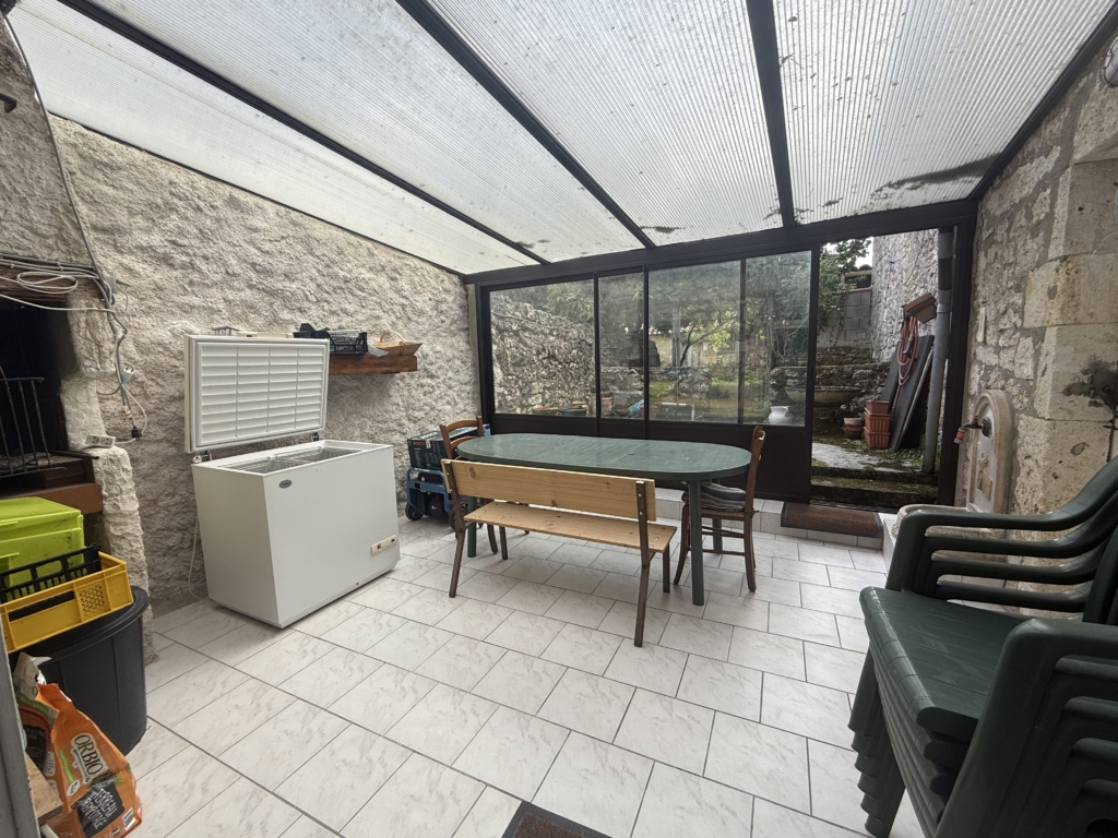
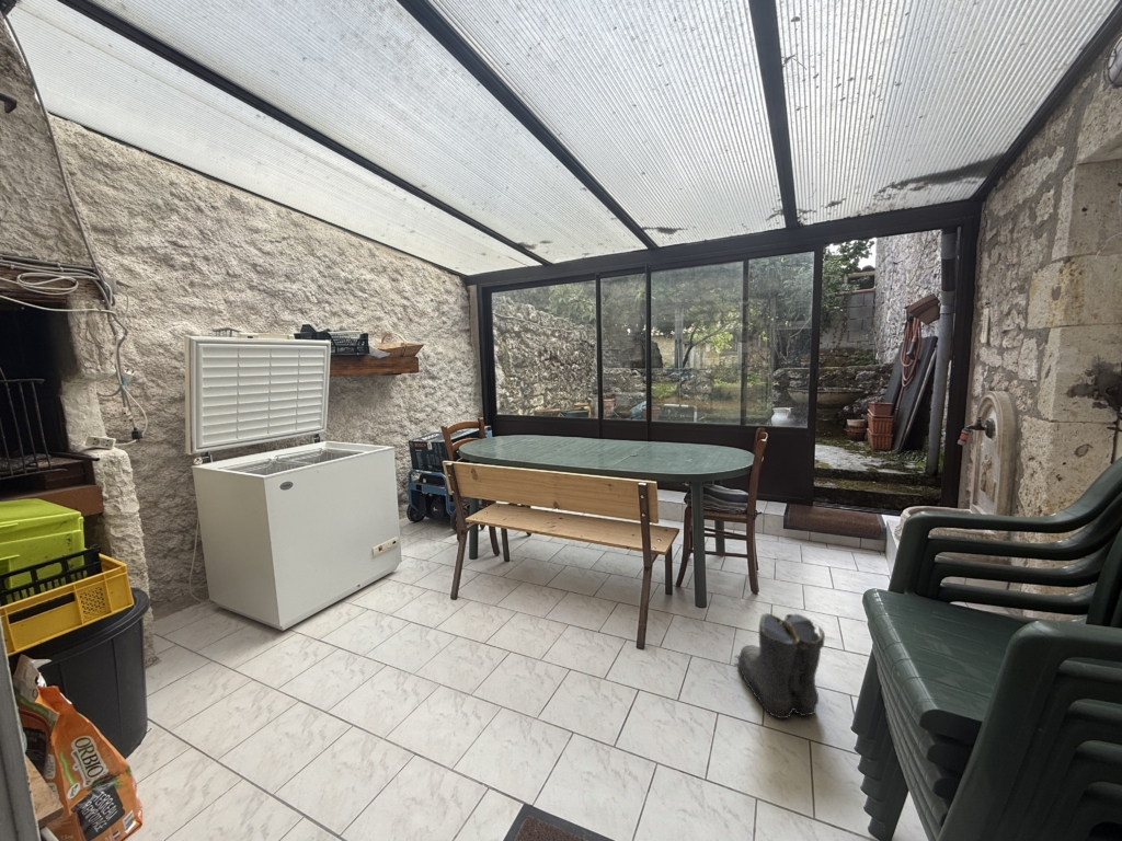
+ boots [732,612,826,719]
